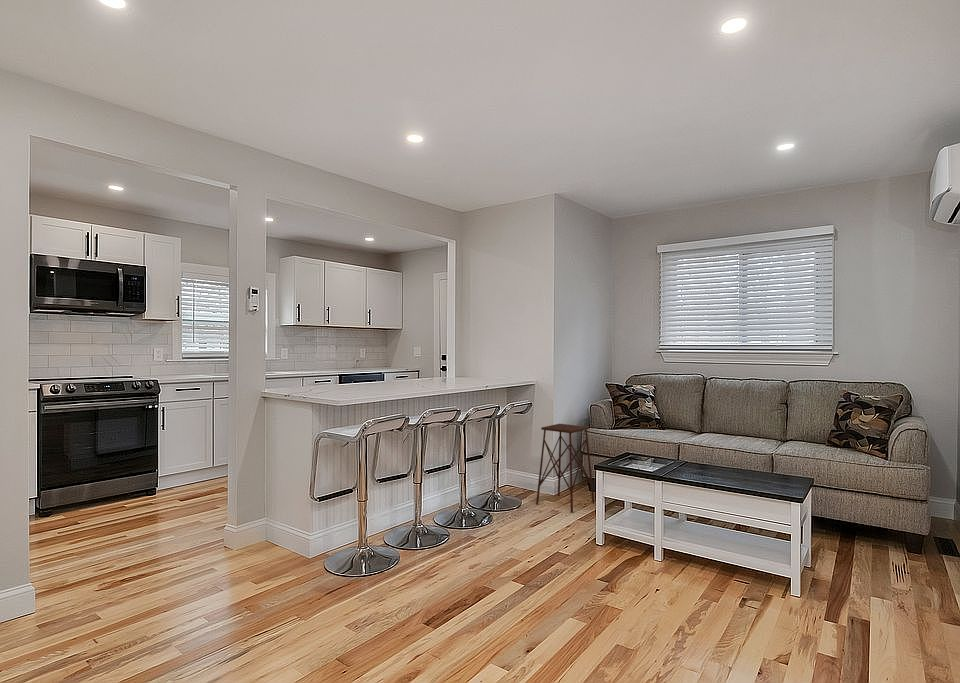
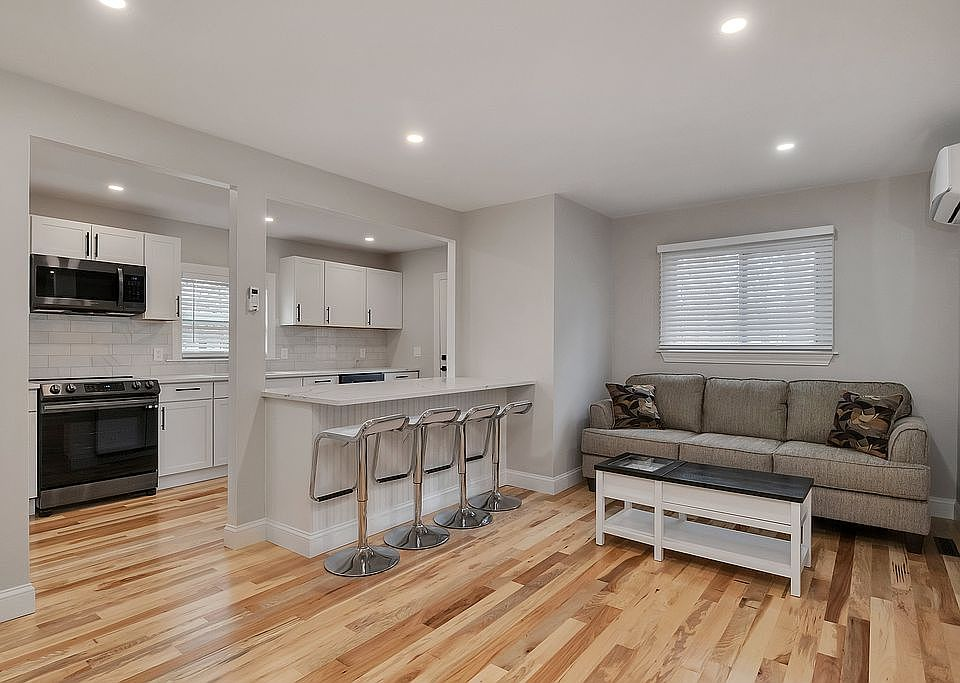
- side table [535,423,595,513]
